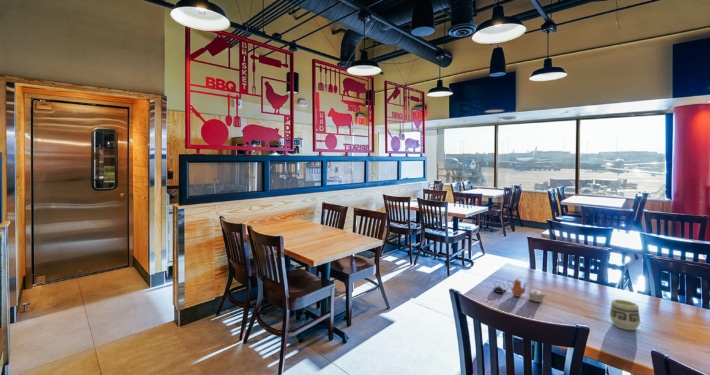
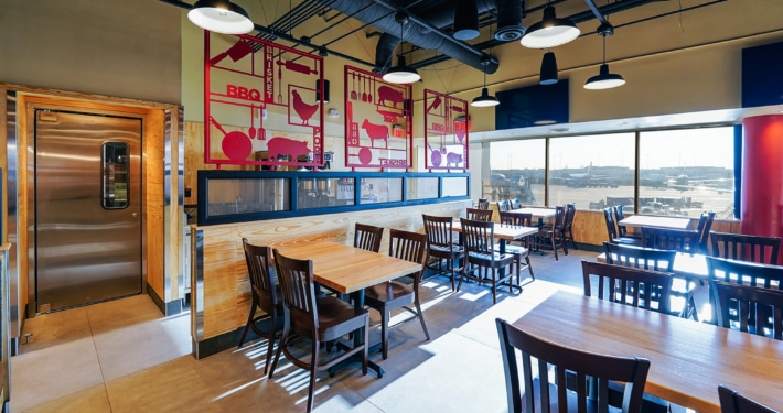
- teapot [492,277,547,303]
- cup [609,298,641,331]
